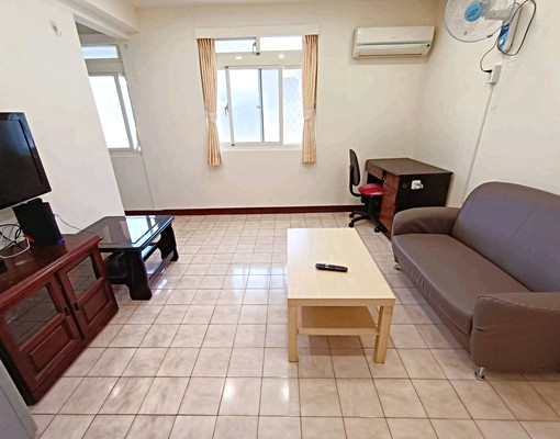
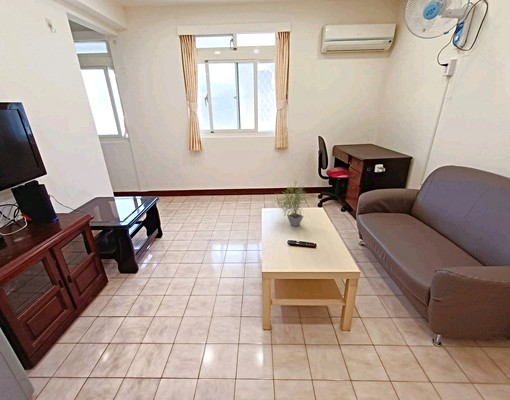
+ potted plant [274,180,311,227]
